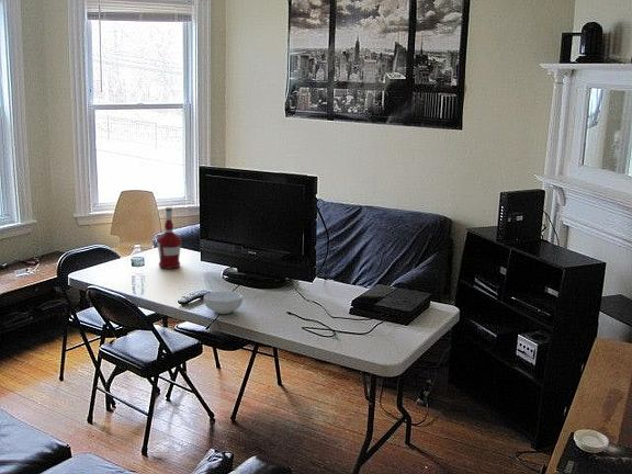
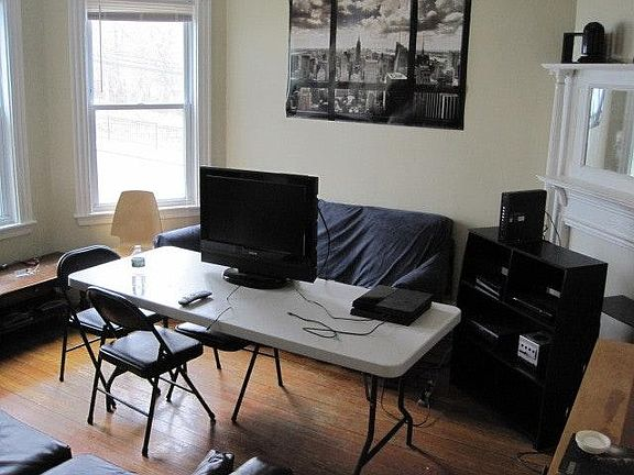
- cereal bowl [203,290,244,315]
- alcohol [156,205,182,270]
